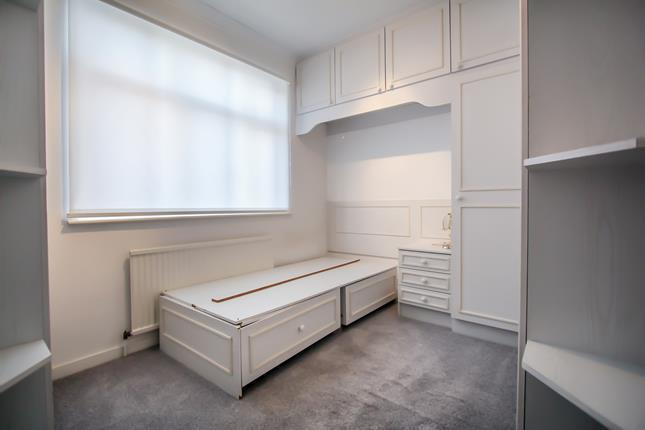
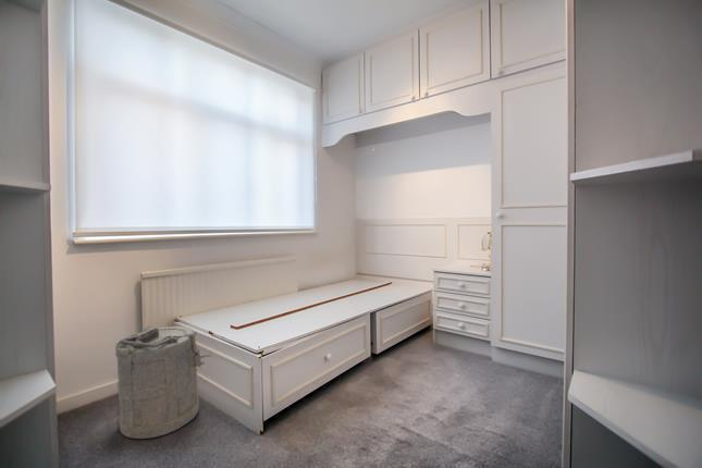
+ laundry hamper [114,324,215,440]
